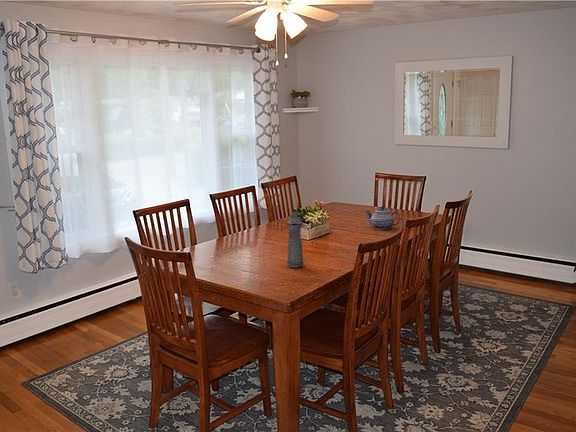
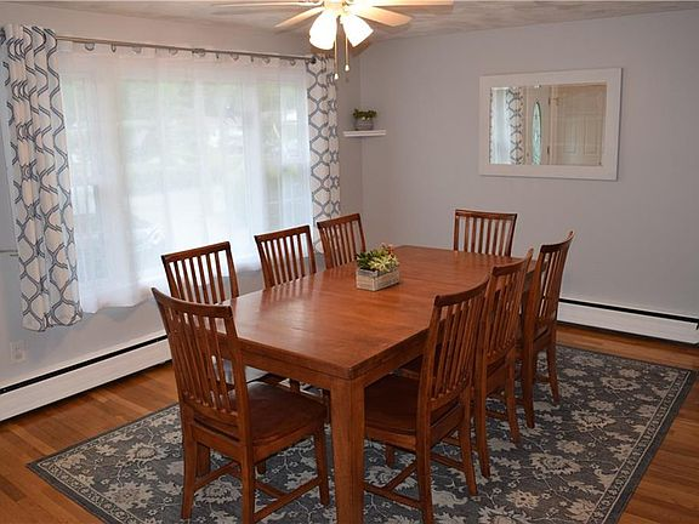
- teapot [364,205,402,231]
- bottle [286,210,304,268]
